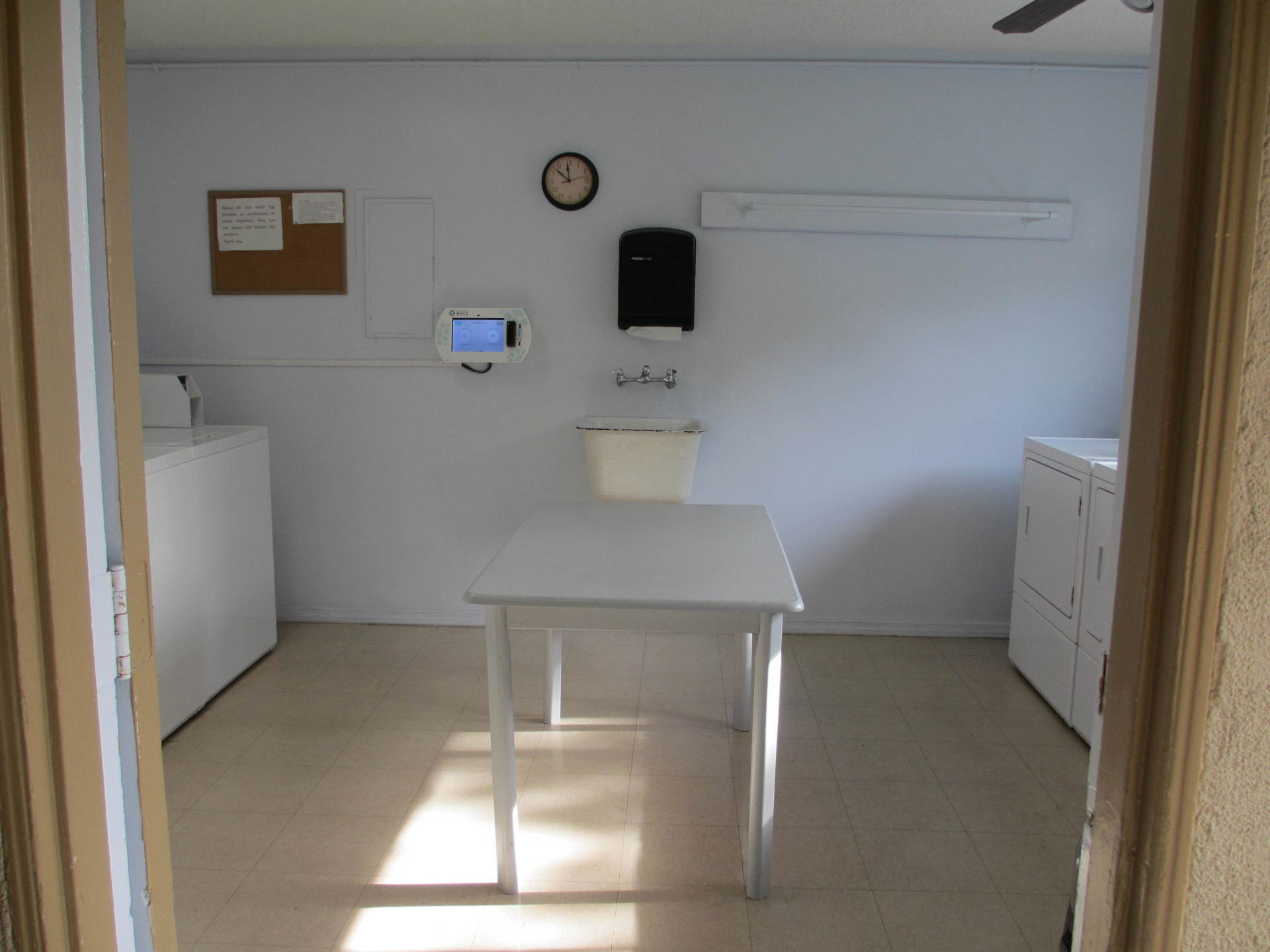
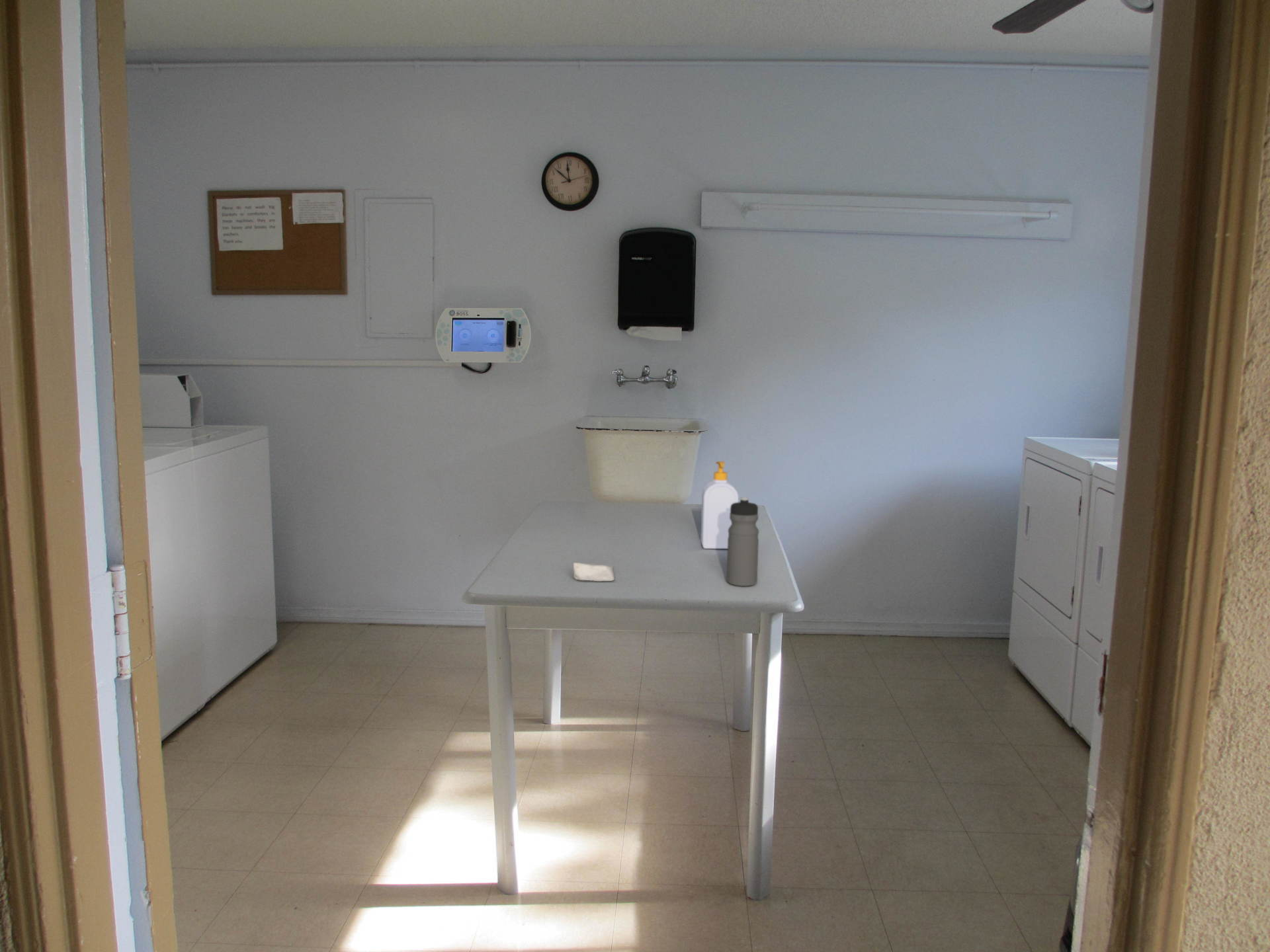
+ water bottle [726,496,759,587]
+ soap bar [573,562,615,582]
+ soap bottle [700,461,739,549]
